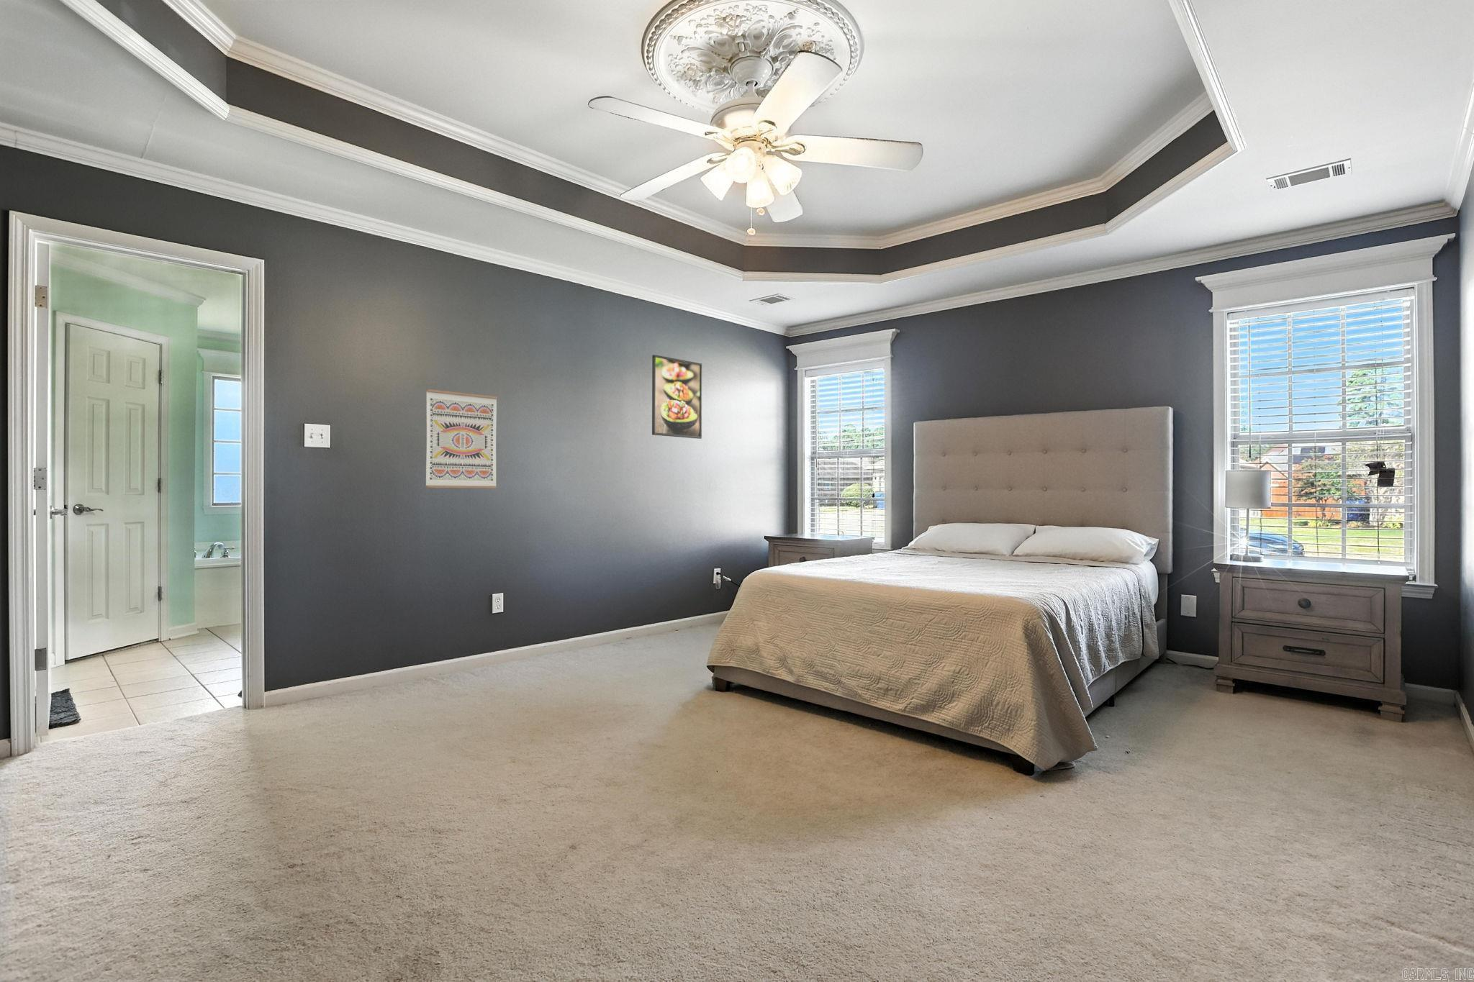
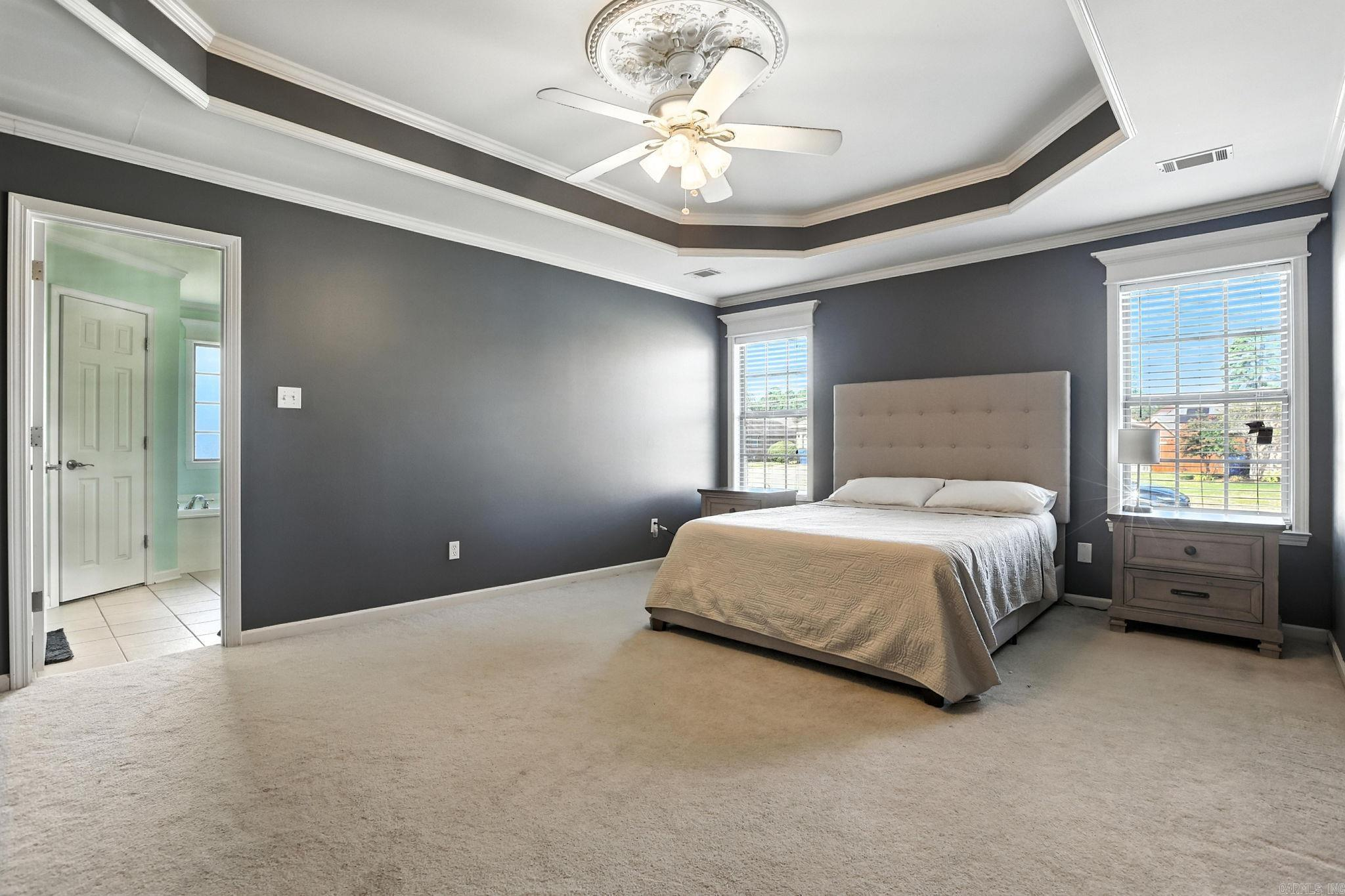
- wall art [424,388,498,489]
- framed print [651,354,702,439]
